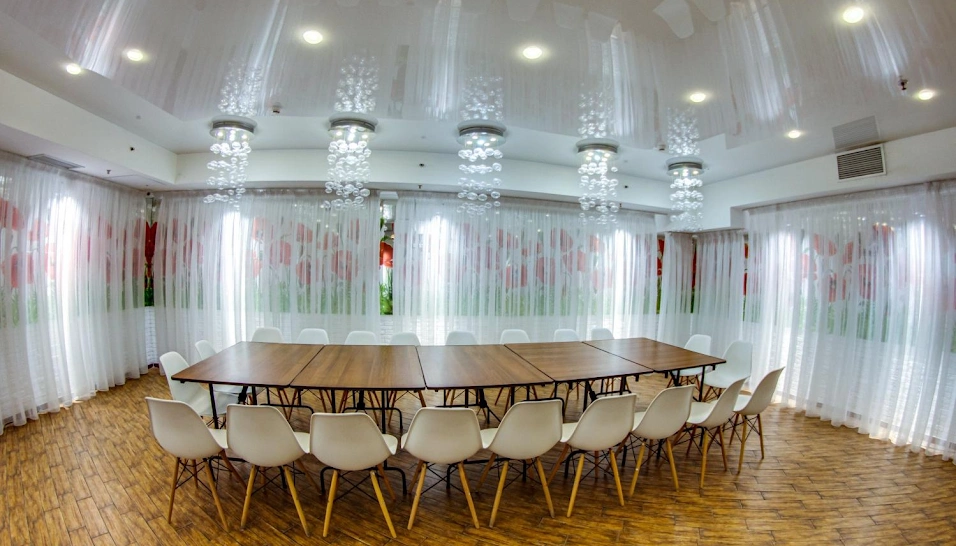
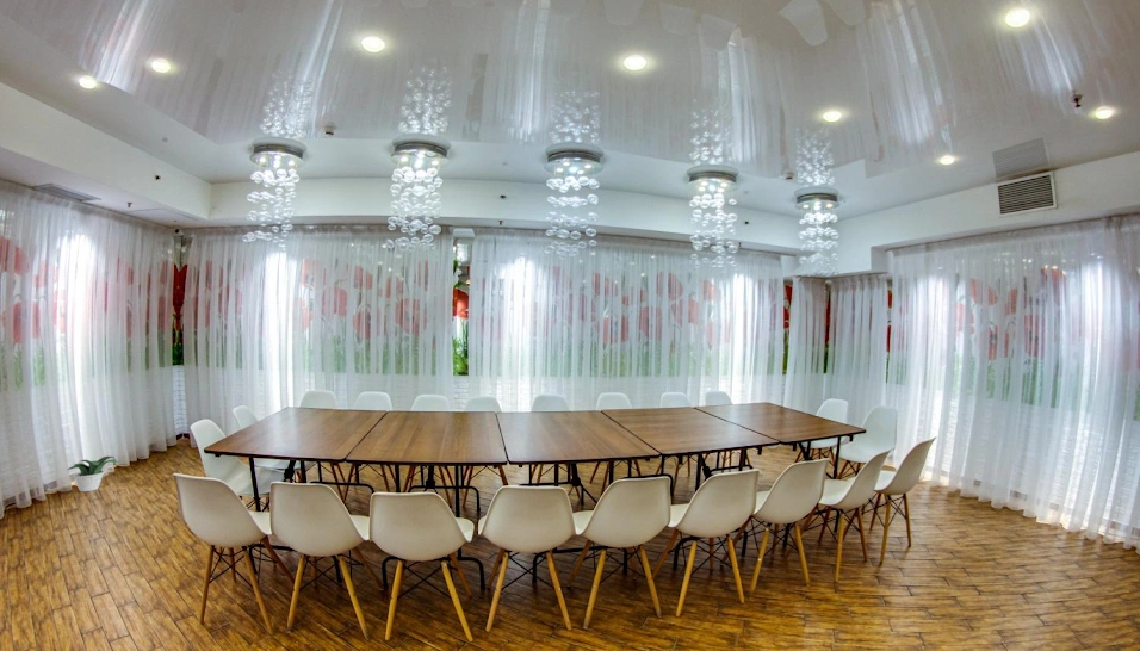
+ potted plant [67,455,119,492]
